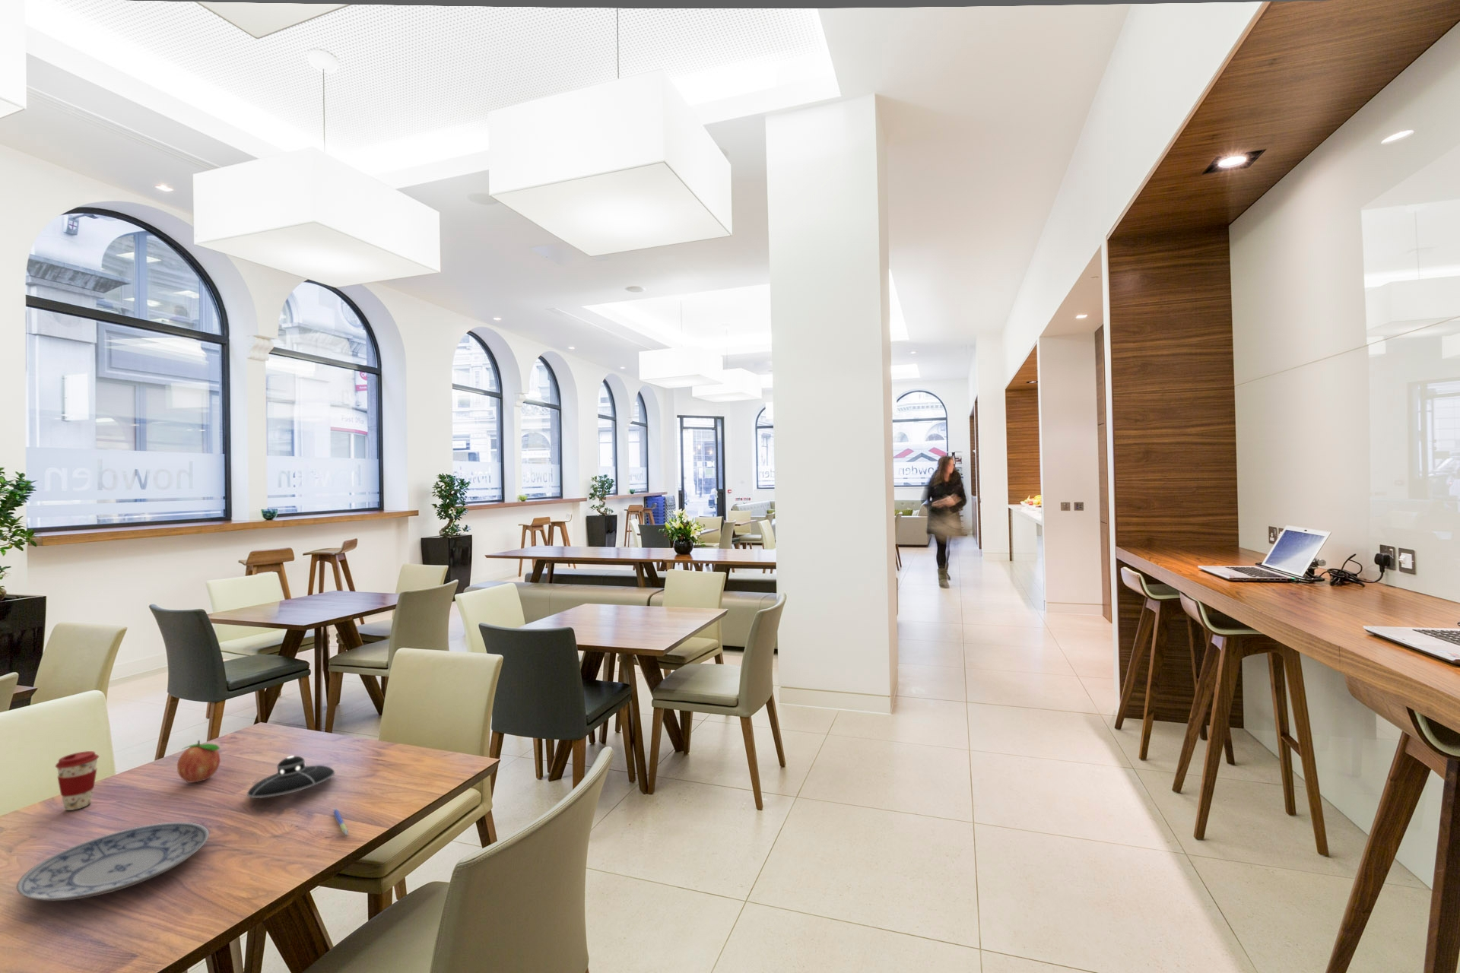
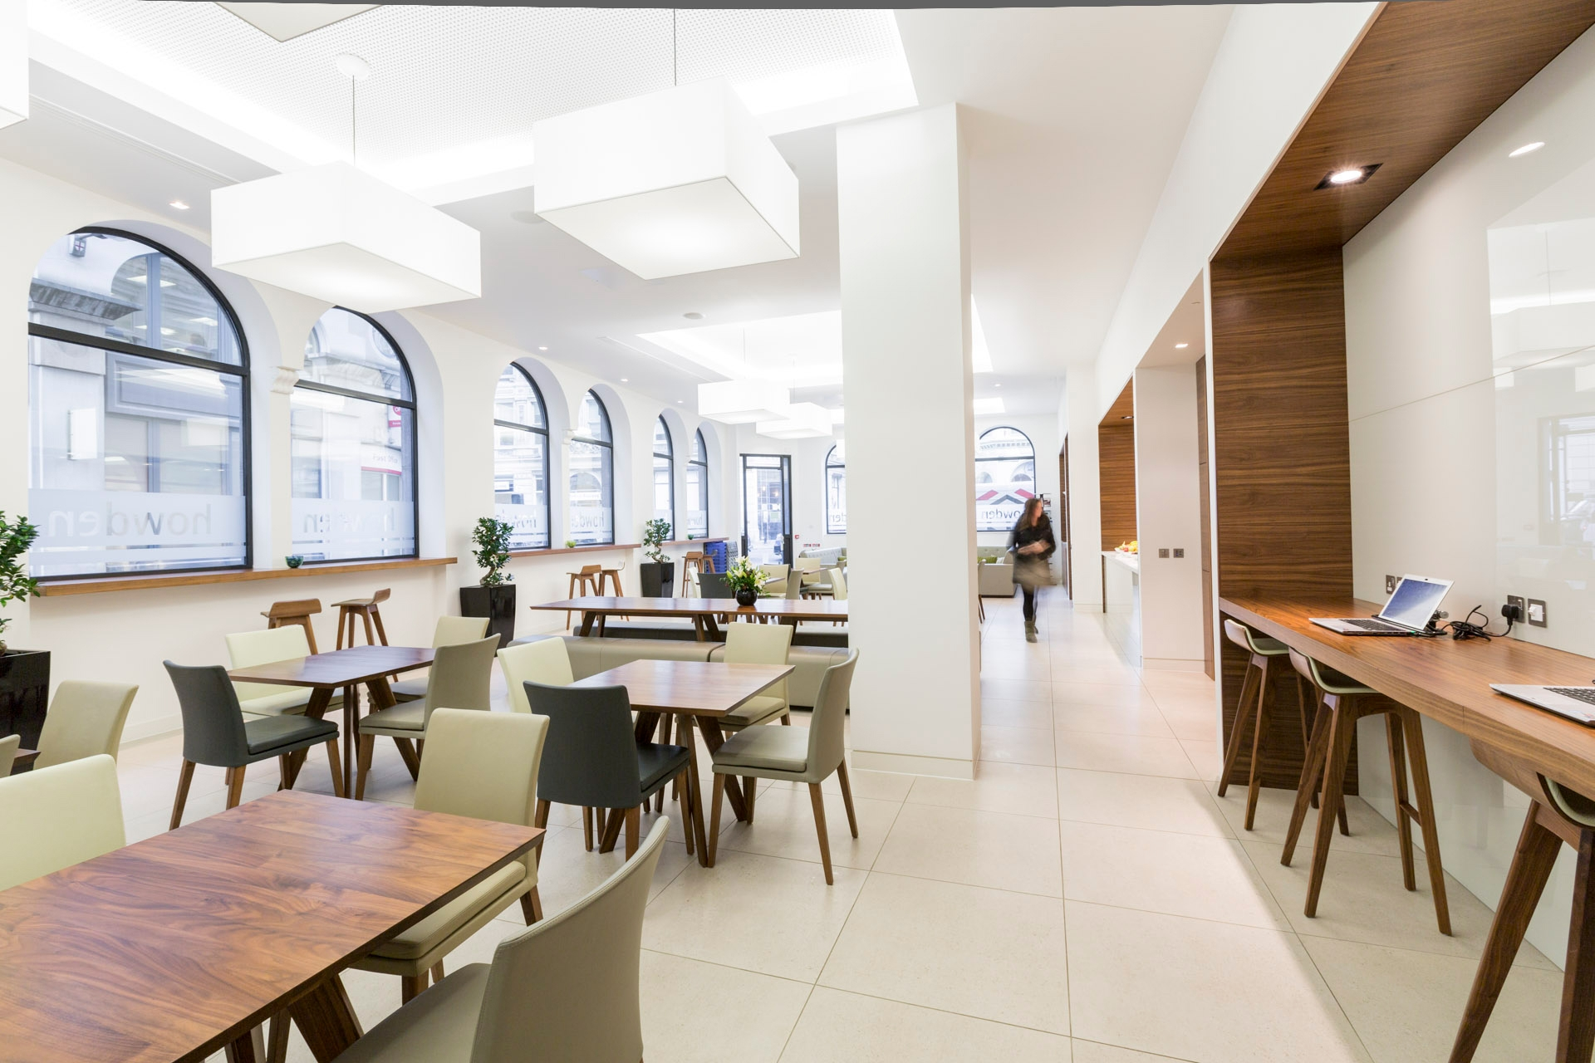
- fruit [176,740,222,783]
- plate [16,822,210,901]
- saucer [247,755,336,799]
- coffee cup [54,750,100,811]
- pen [332,807,349,837]
